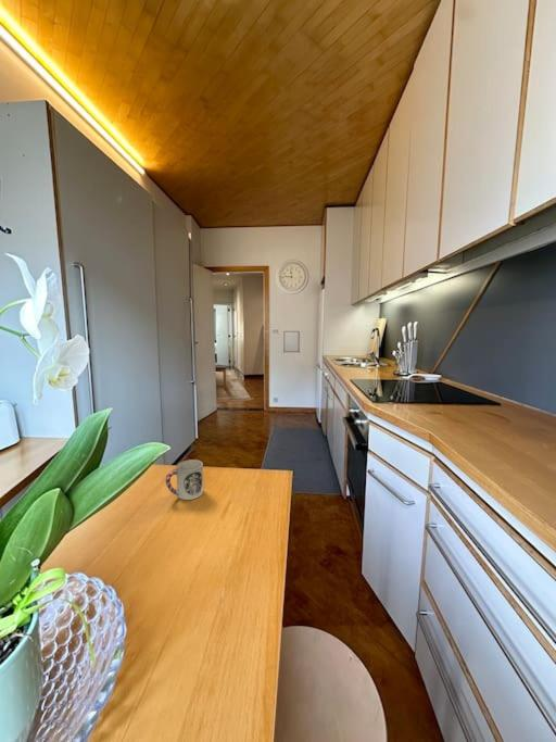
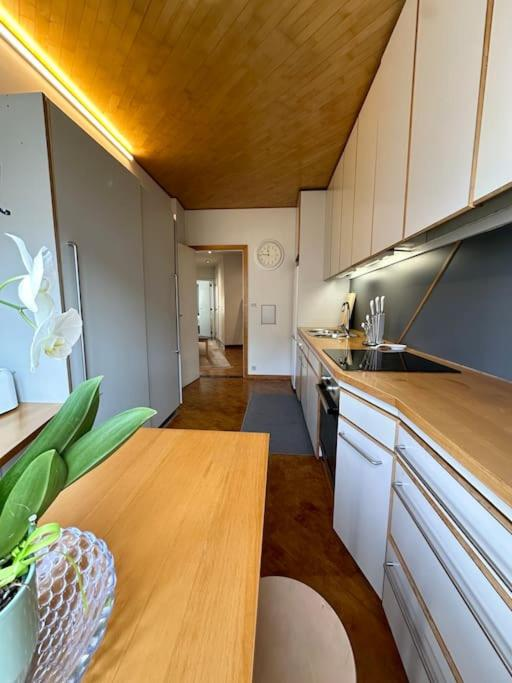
- cup [164,458,204,501]
